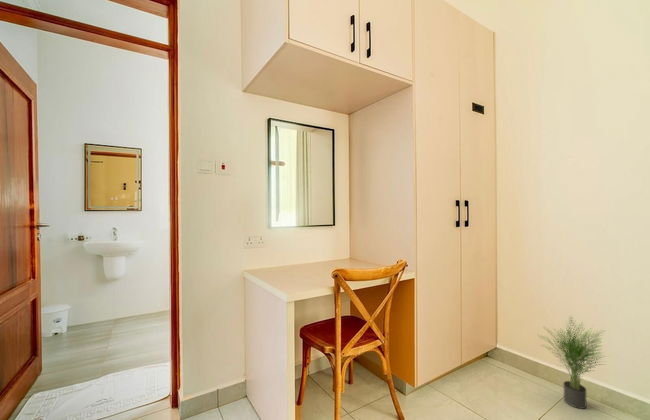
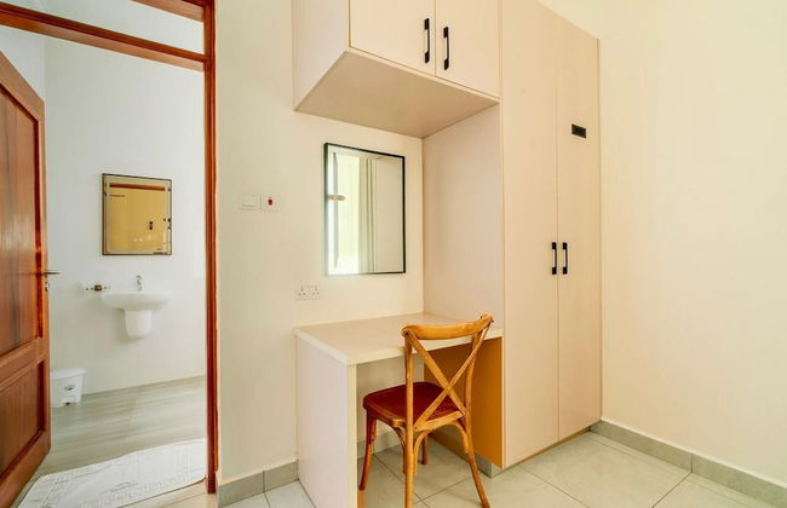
- potted plant [538,314,611,410]
